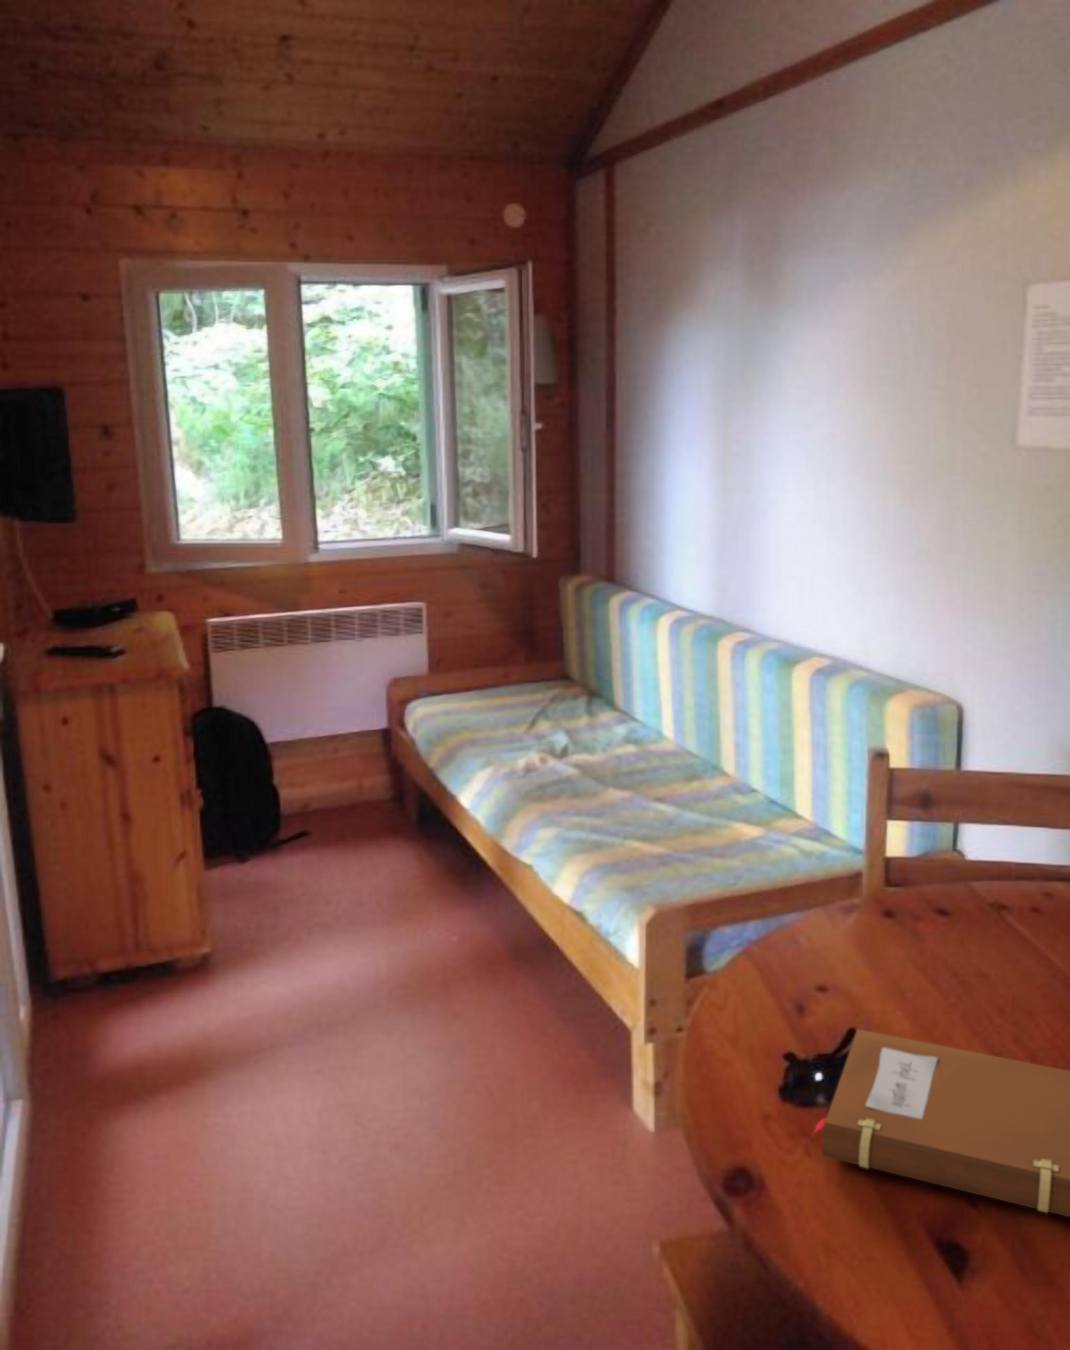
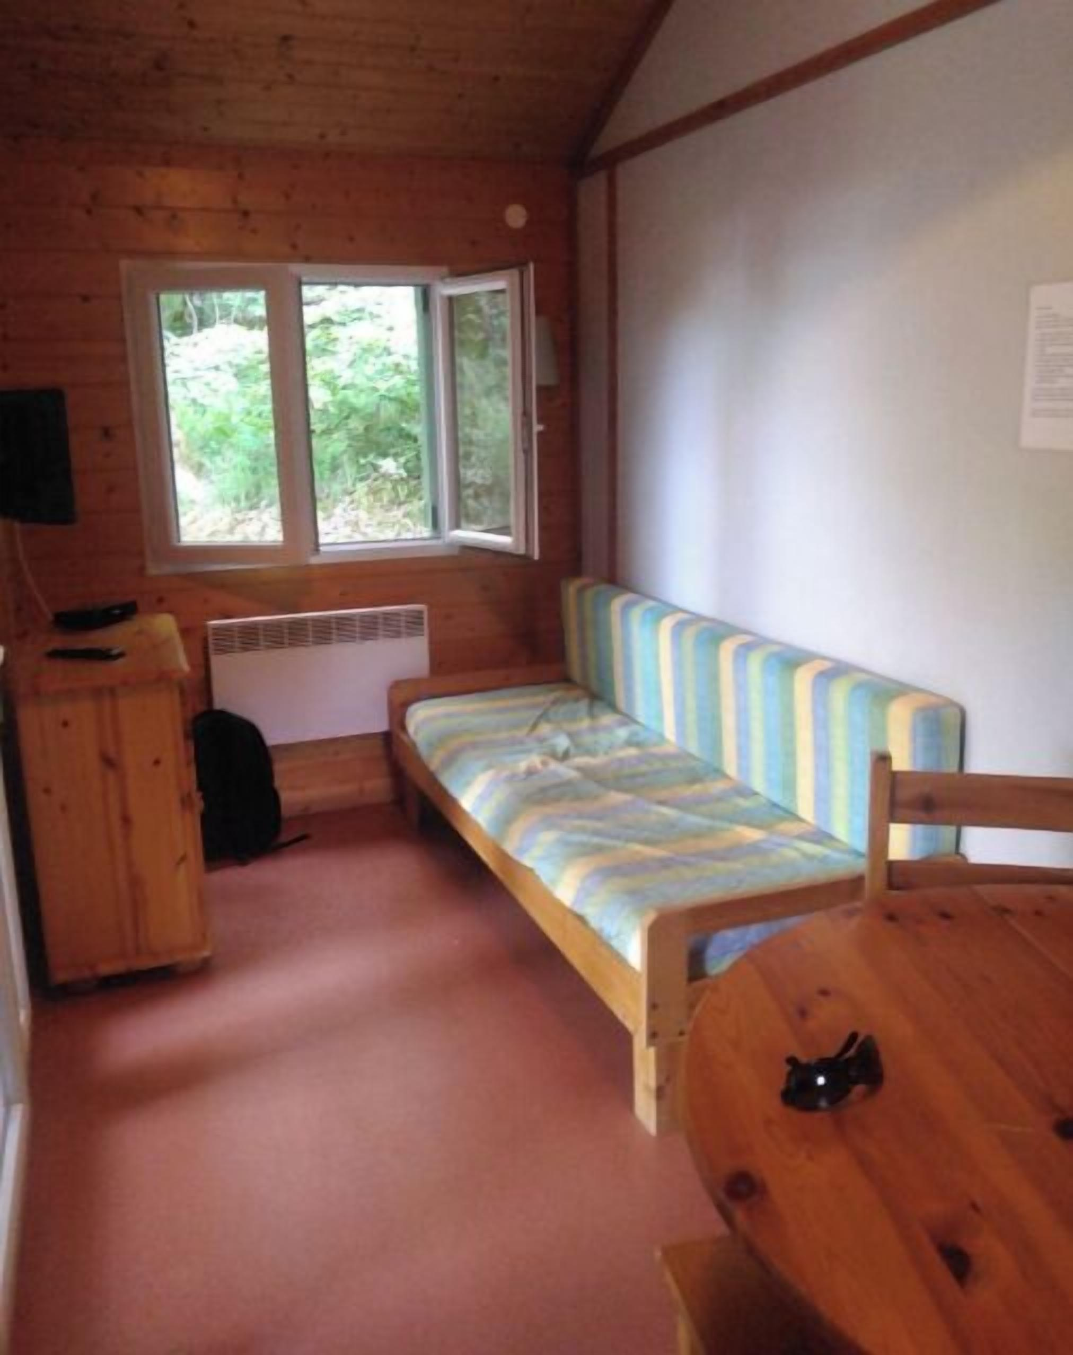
- notebook [811,1028,1070,1217]
